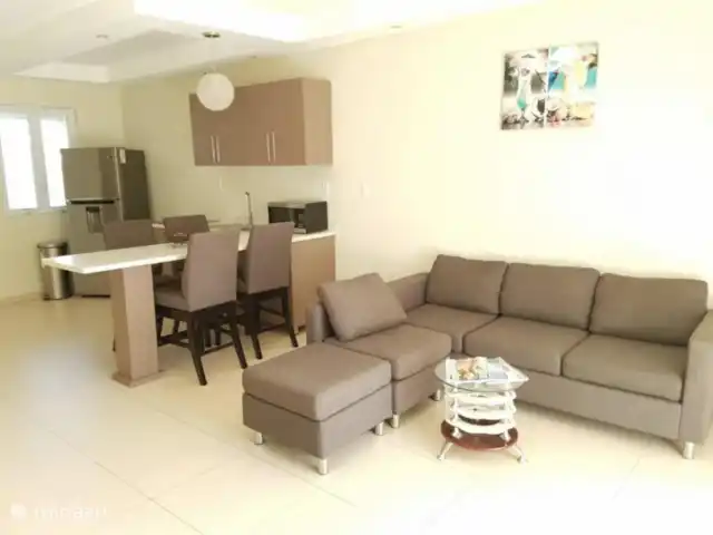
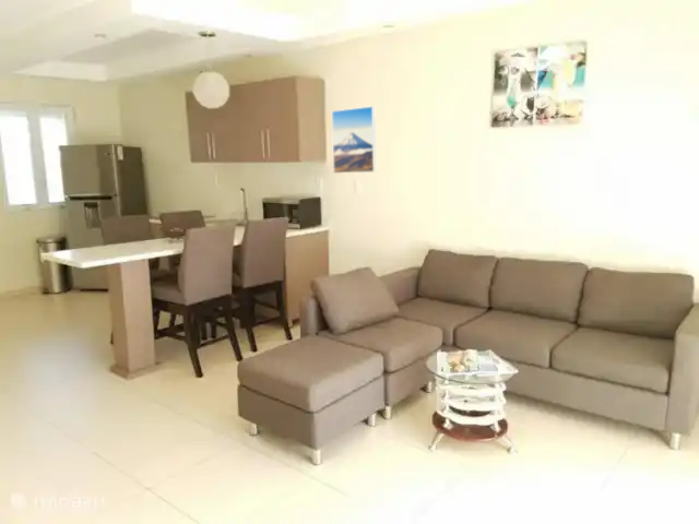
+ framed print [331,105,377,175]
